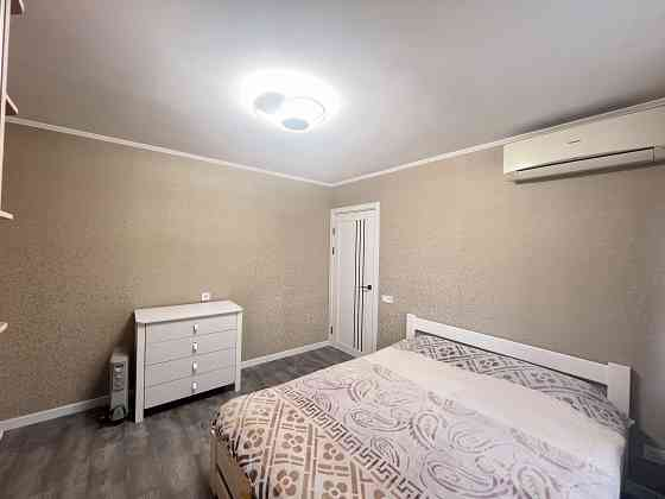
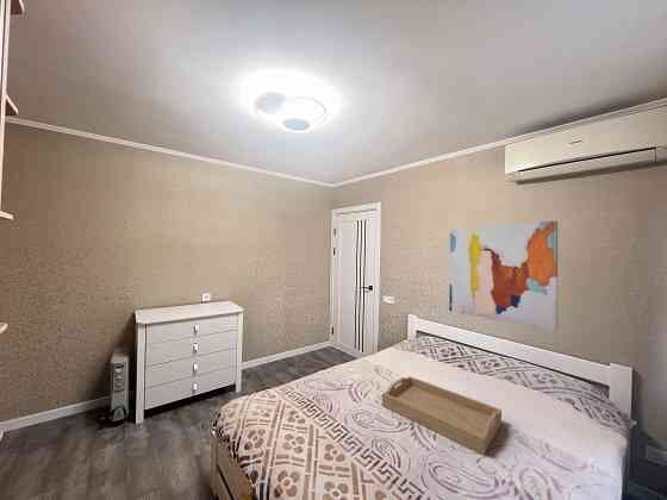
+ wall art [448,219,559,331]
+ serving tray [381,375,503,456]
